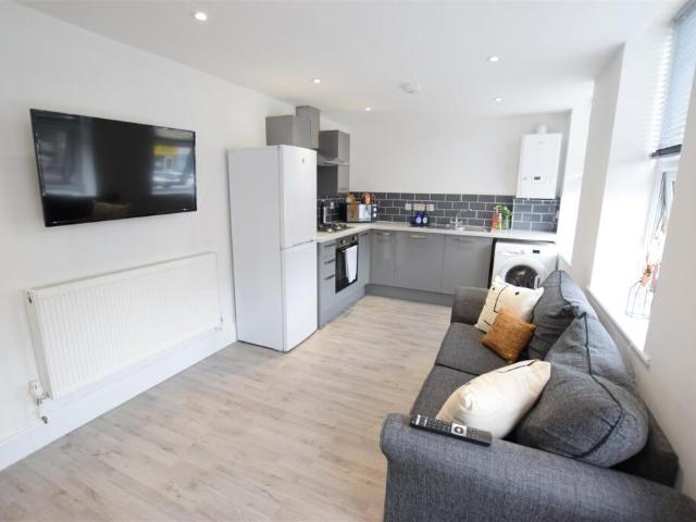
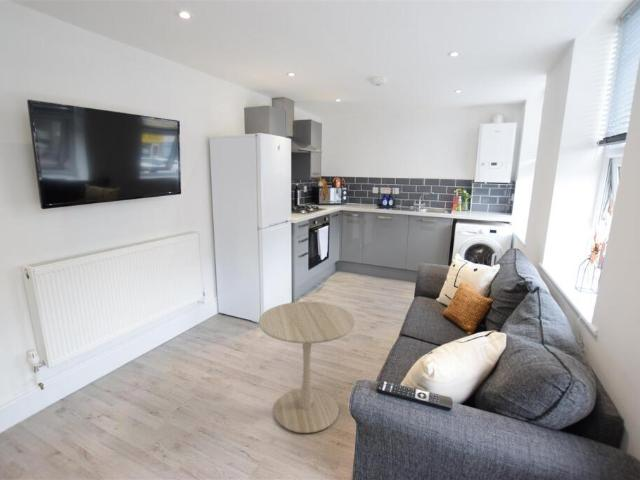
+ side table [258,301,356,434]
